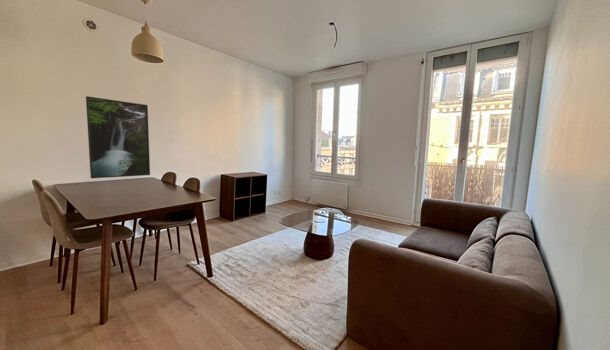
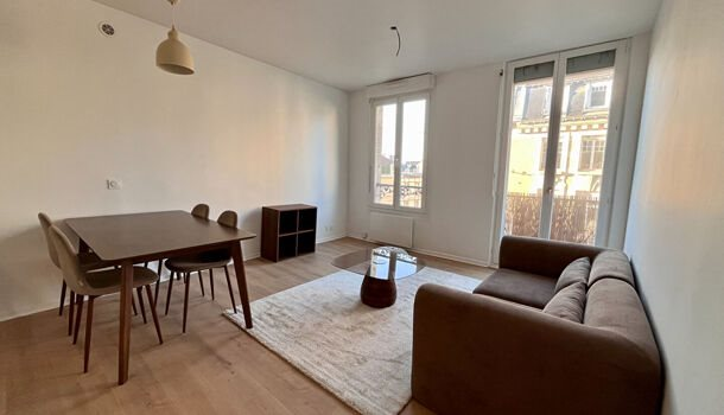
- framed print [85,95,151,179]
